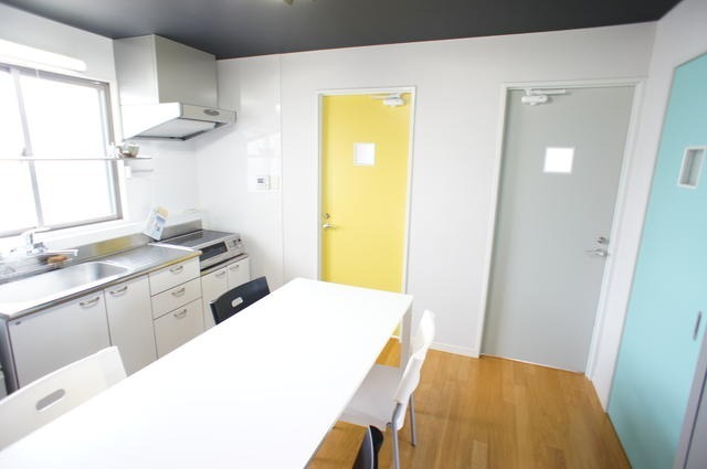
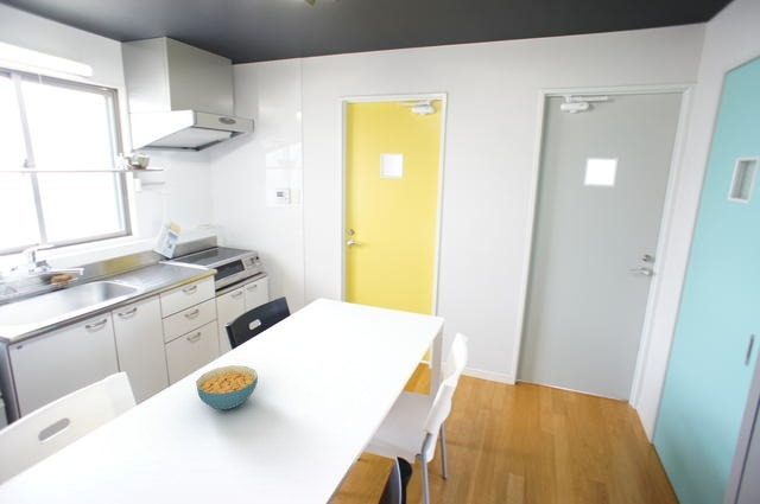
+ cereal bowl [195,364,259,410]
